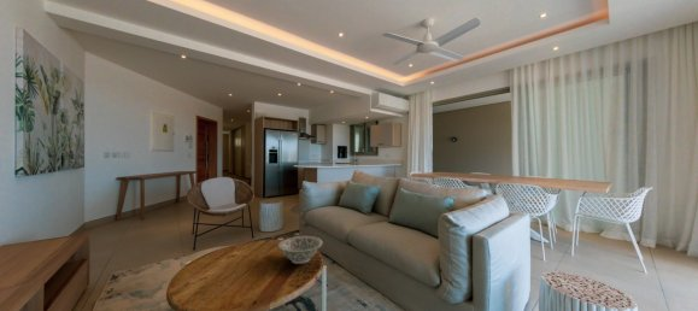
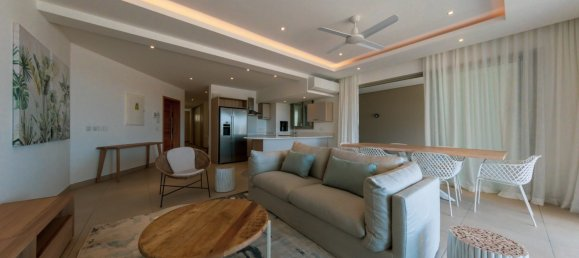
- decorative bowl [277,235,324,265]
